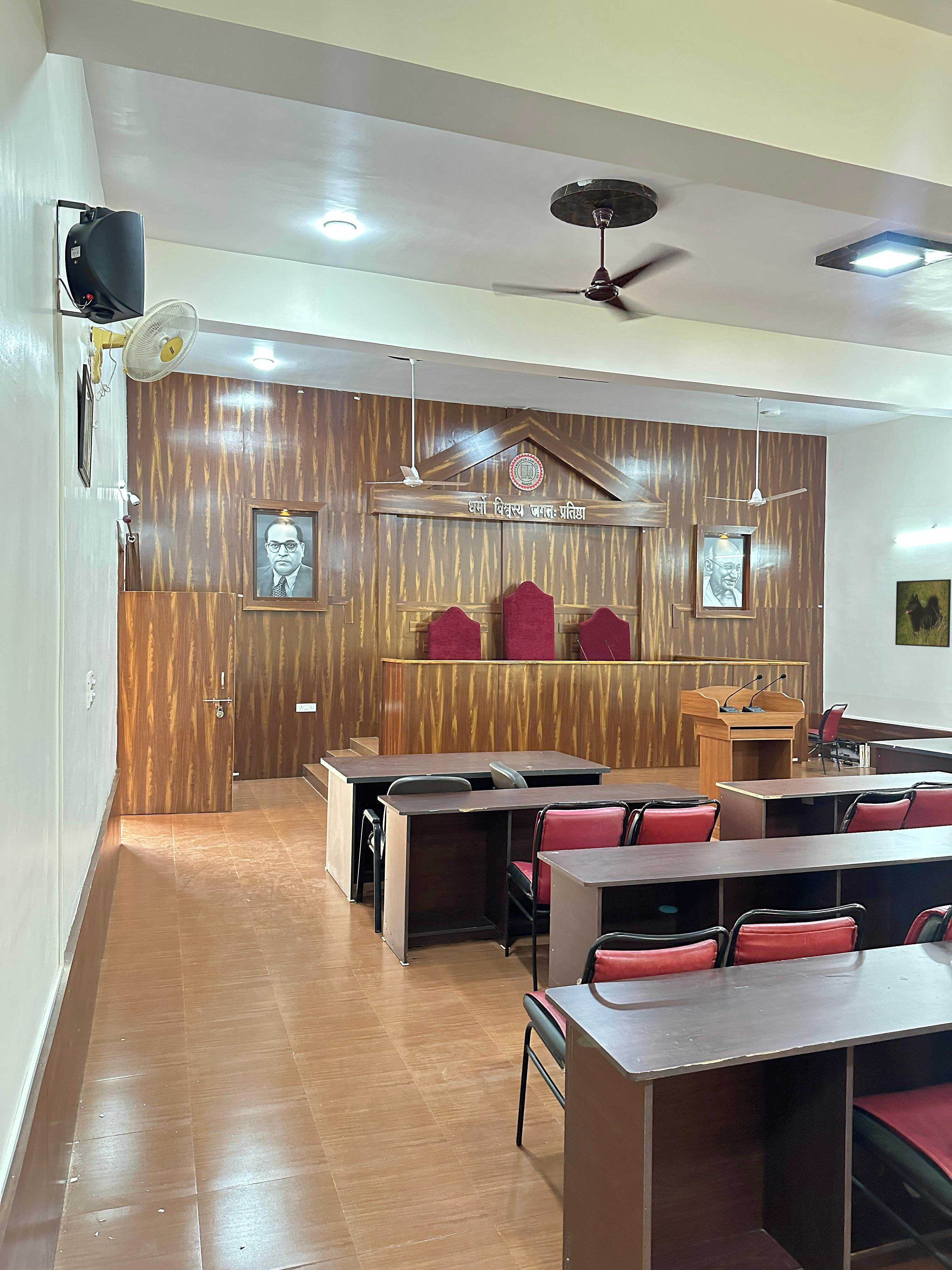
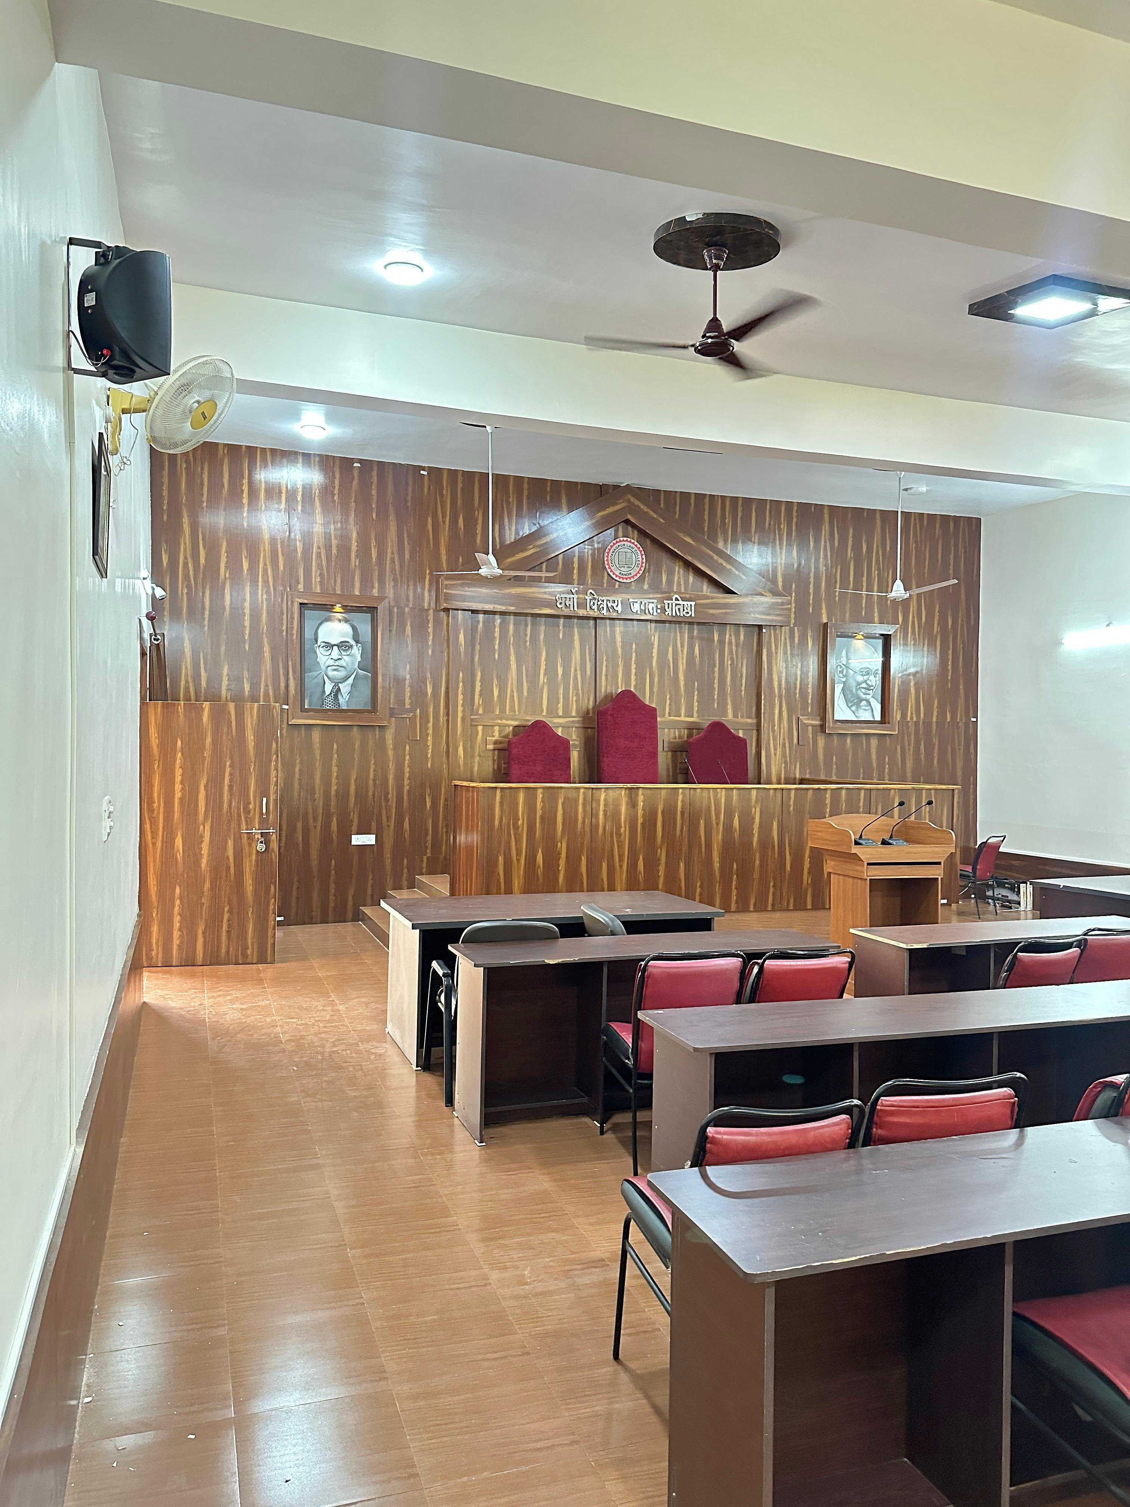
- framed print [895,579,951,648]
